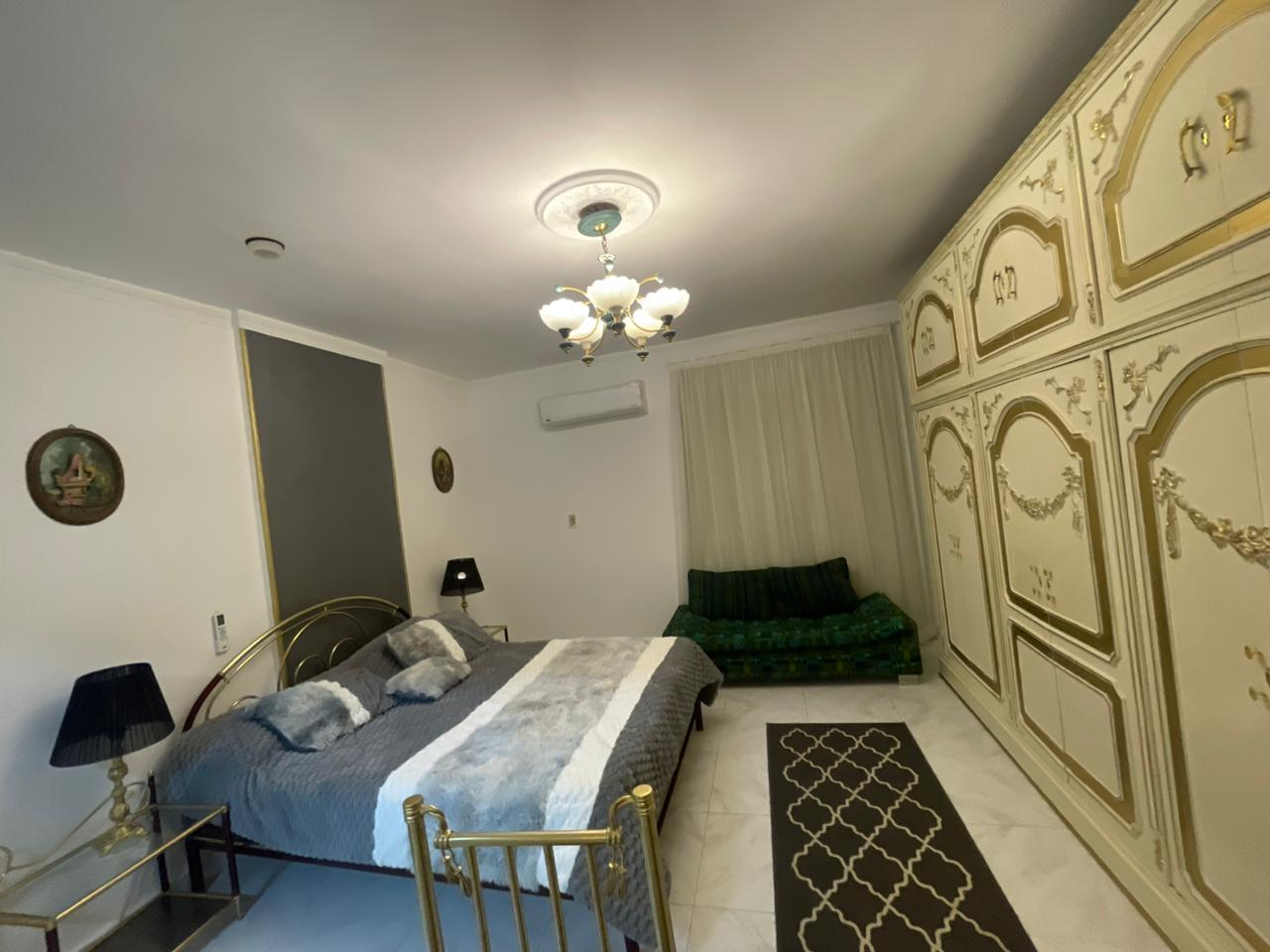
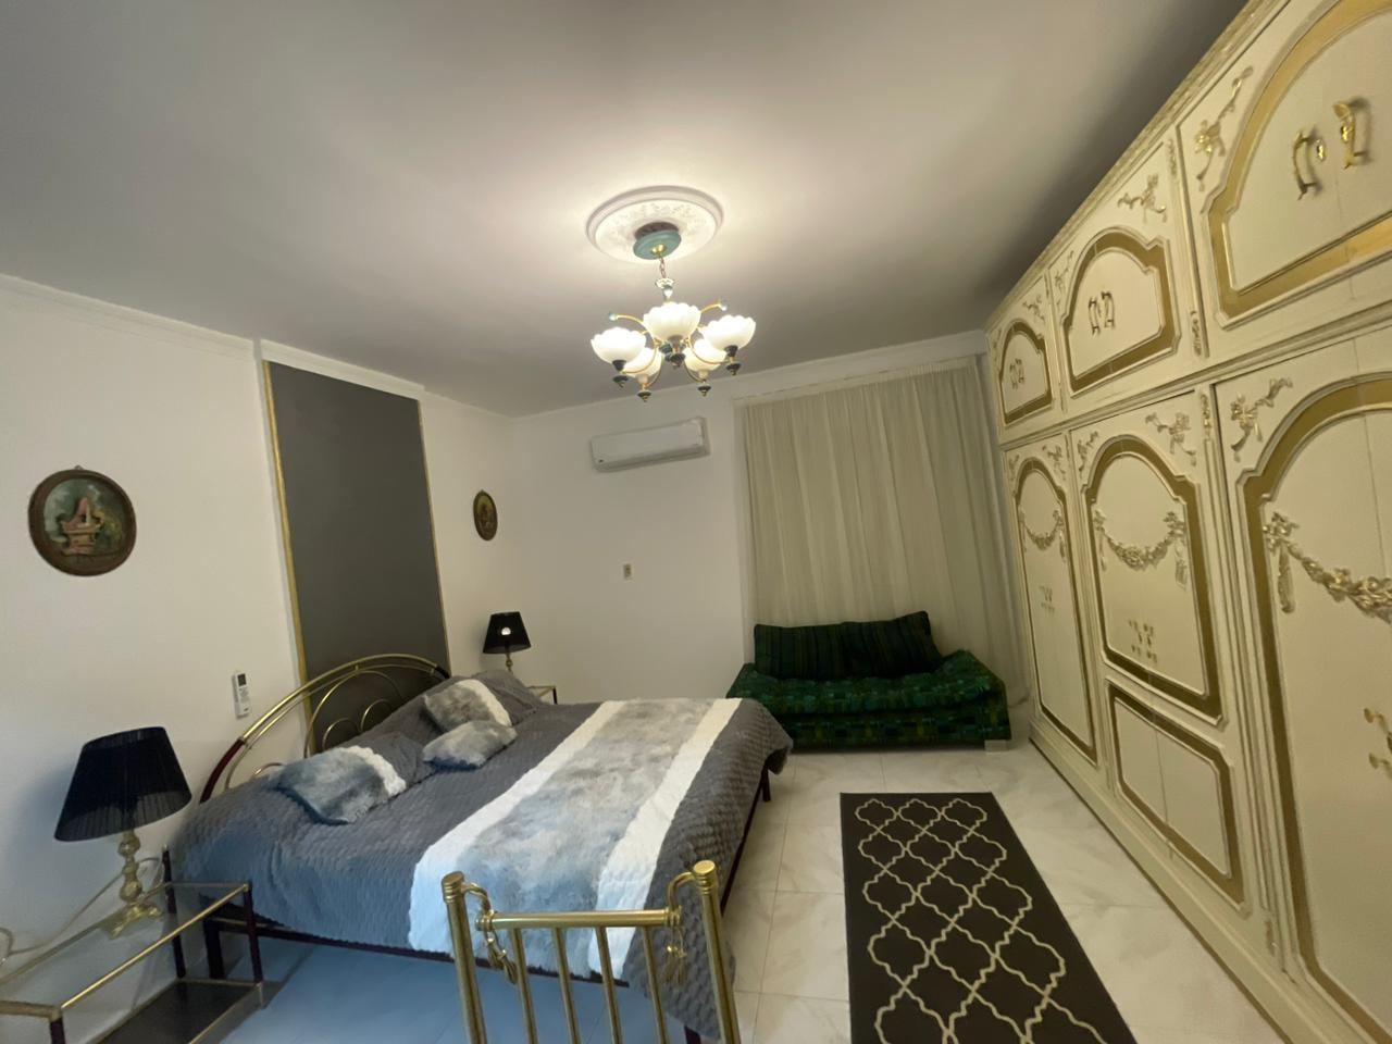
- smoke detector [243,227,286,261]
